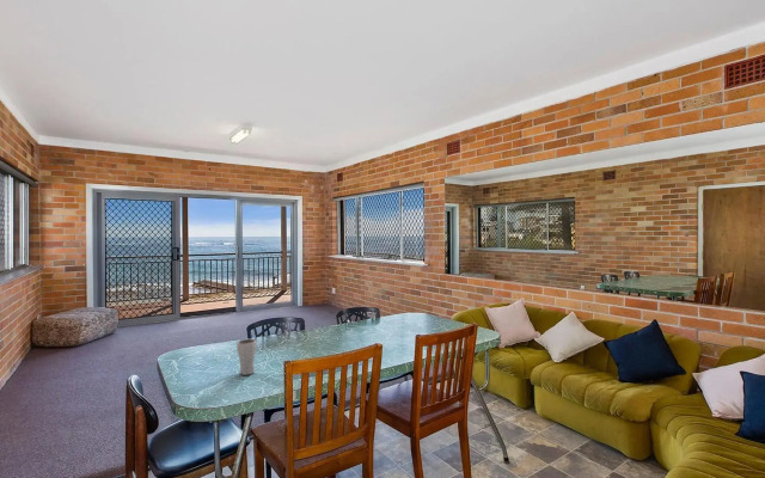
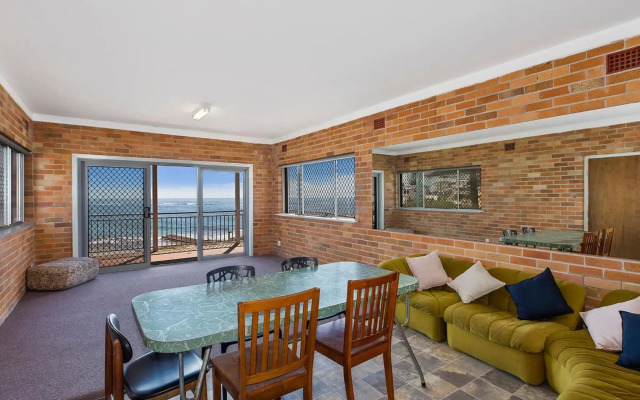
- drinking glass [235,338,257,376]
